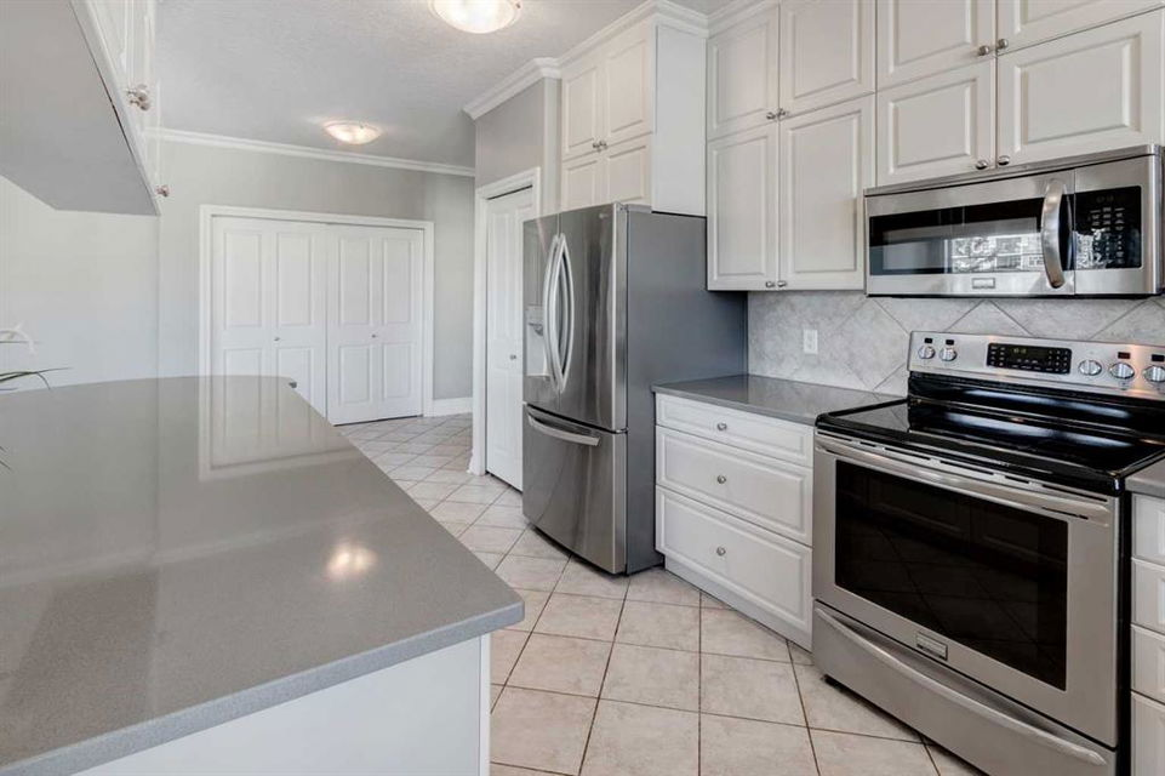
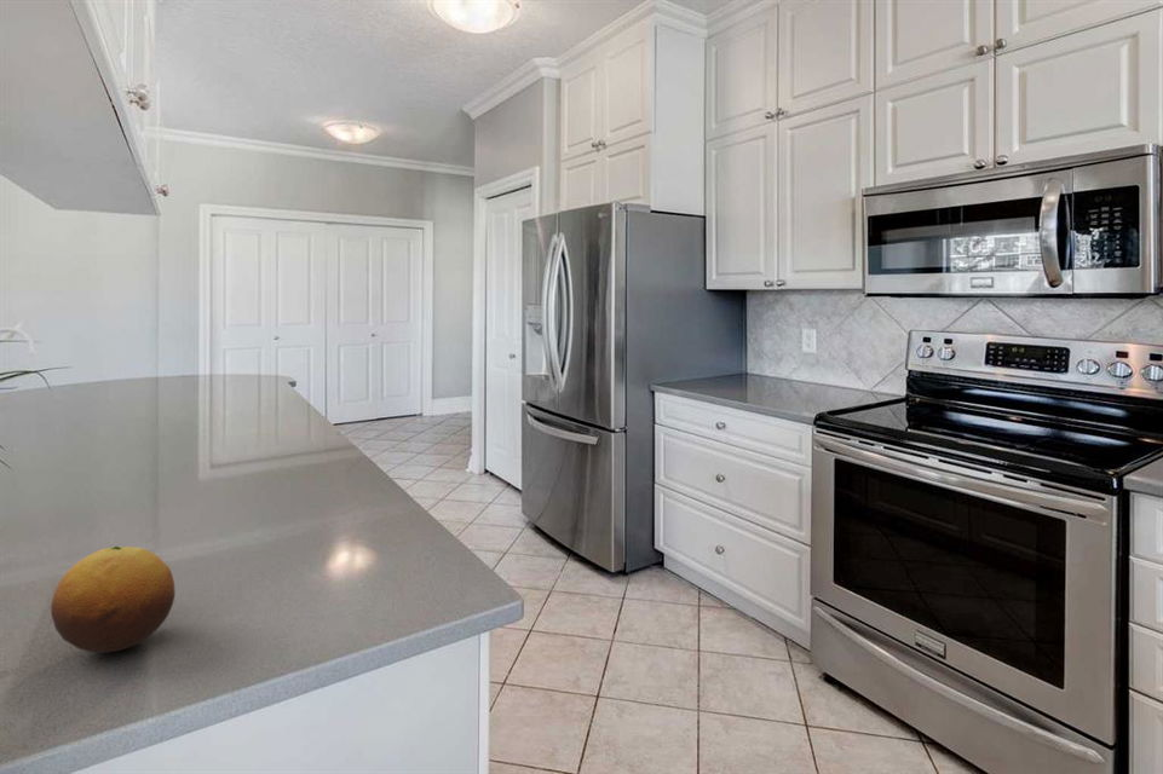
+ fruit [50,545,175,654]
